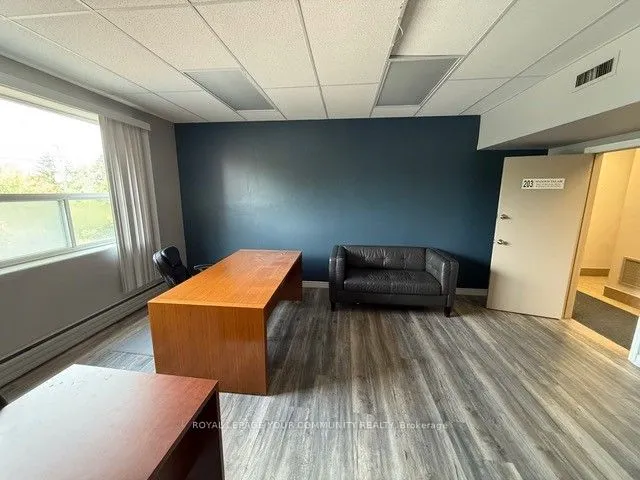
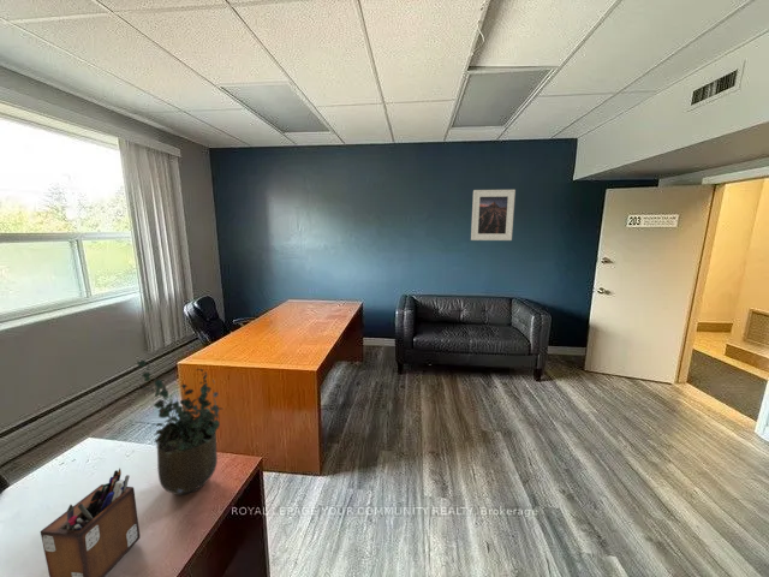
+ desk organizer [40,468,142,577]
+ potted plant [136,359,225,496]
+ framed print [470,189,517,242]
